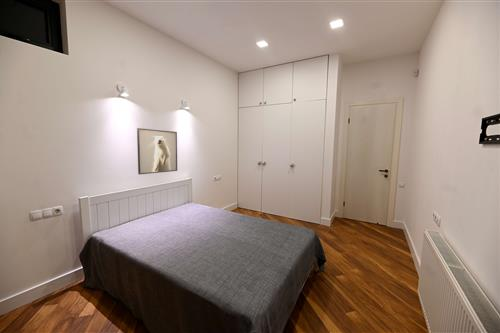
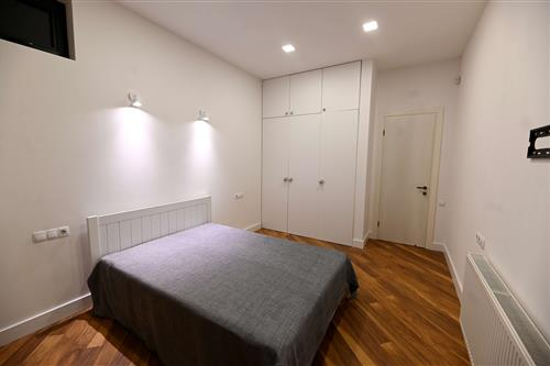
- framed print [136,127,178,175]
